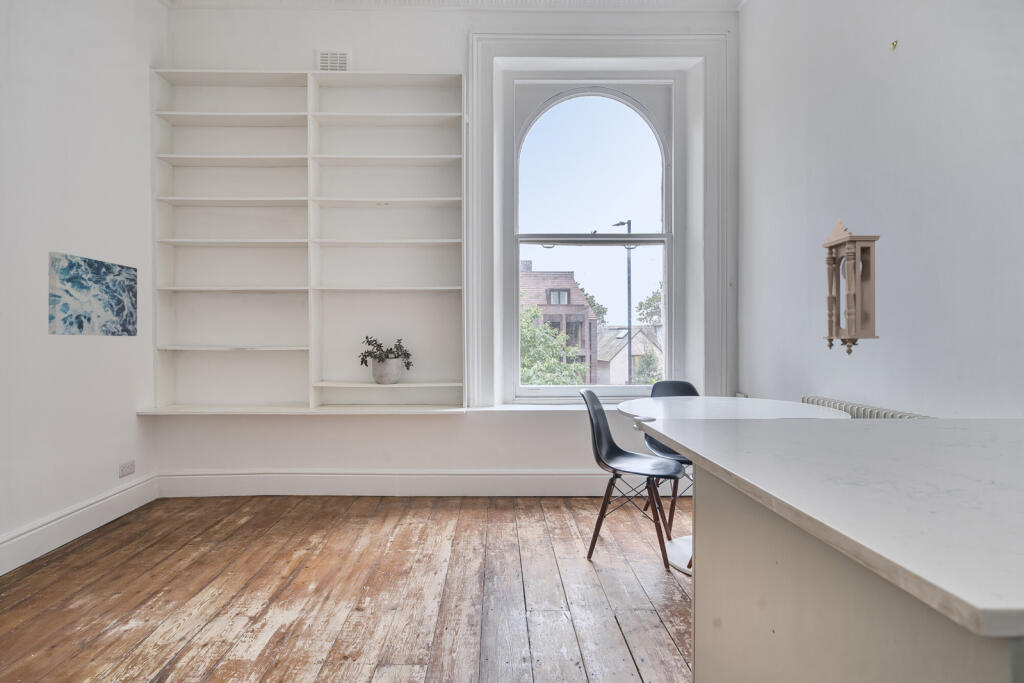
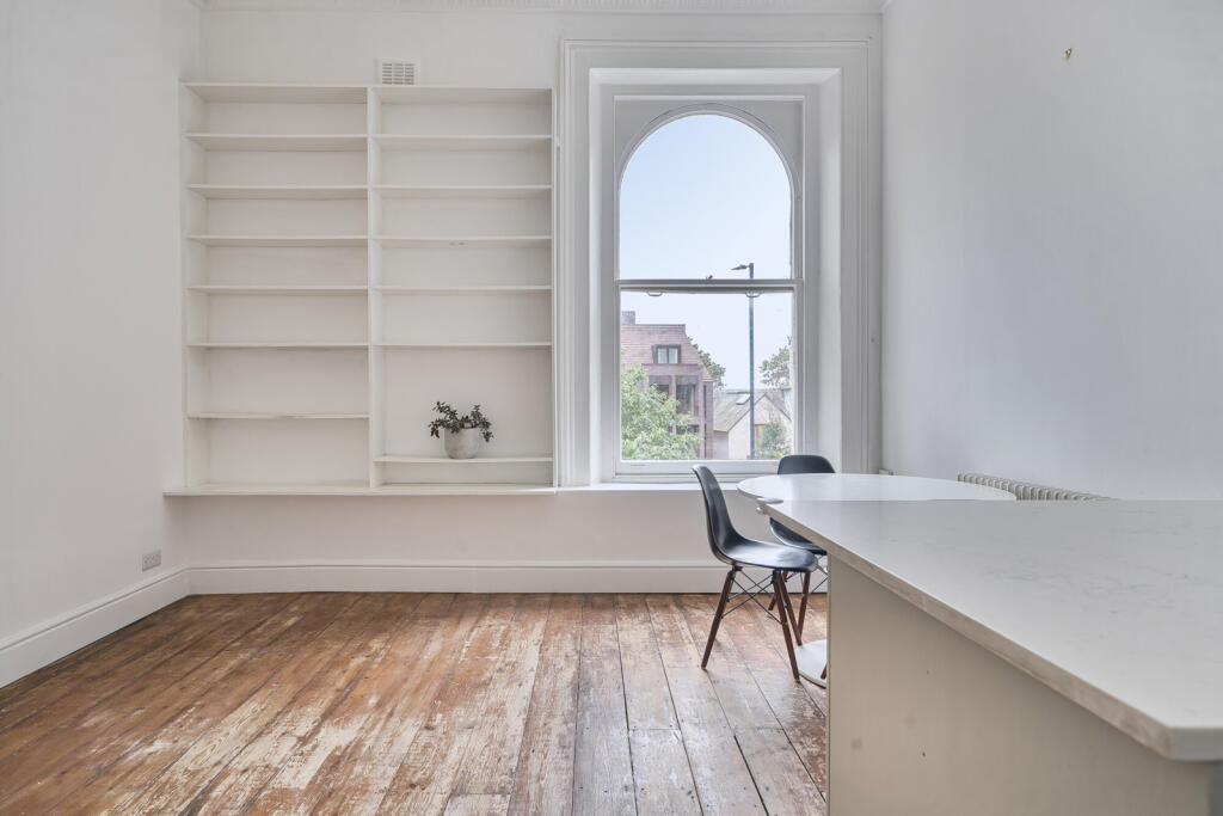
- wall art [47,251,138,337]
- pendulum clock [820,218,881,356]
